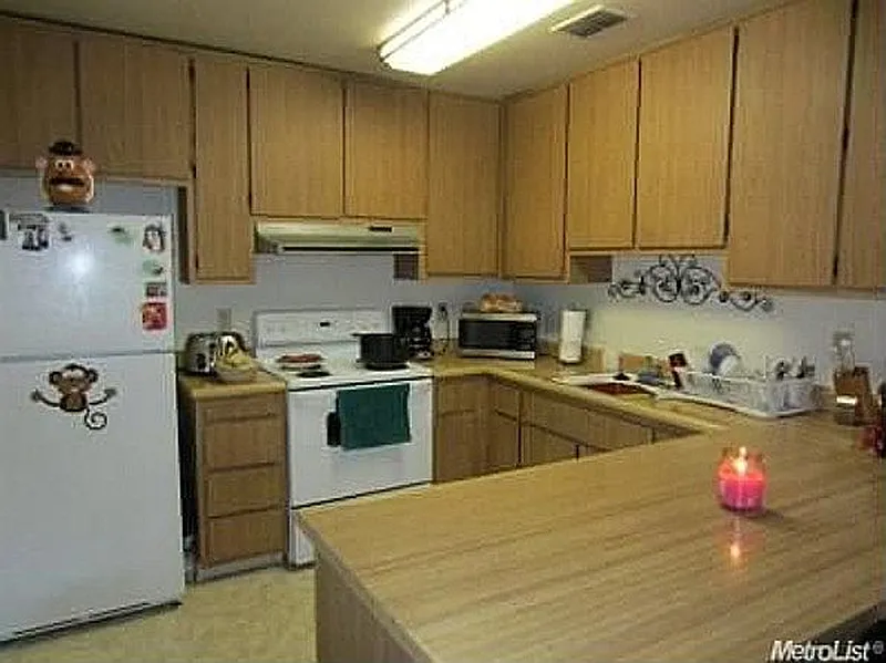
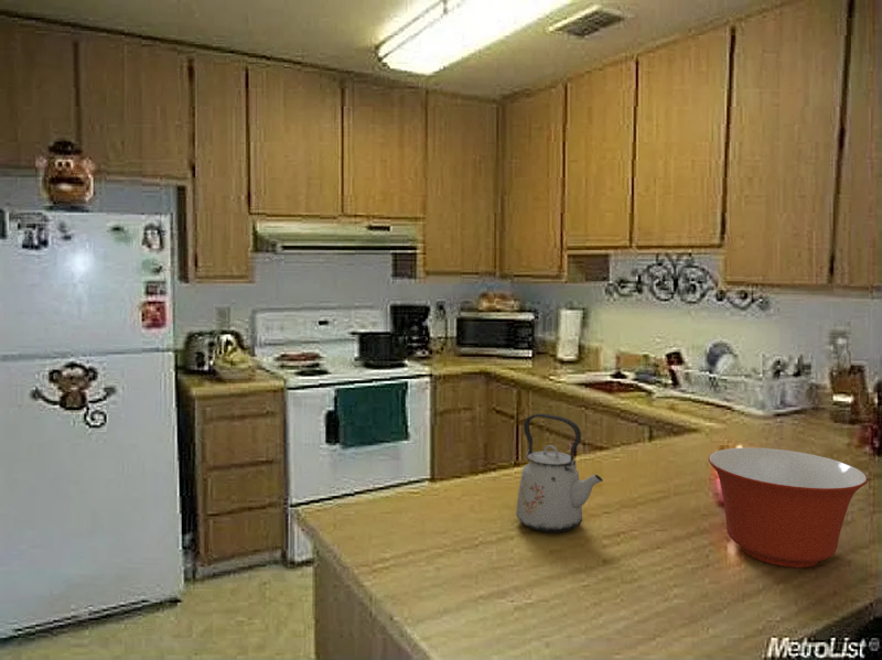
+ kettle [515,413,604,533]
+ mixing bowl [707,446,869,569]
